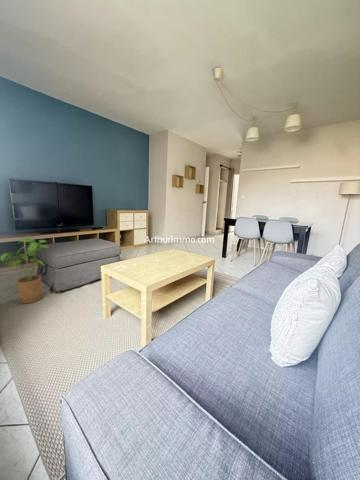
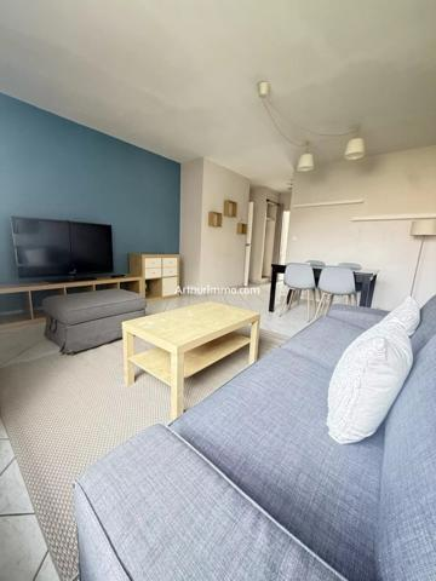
- house plant [0,236,50,304]
